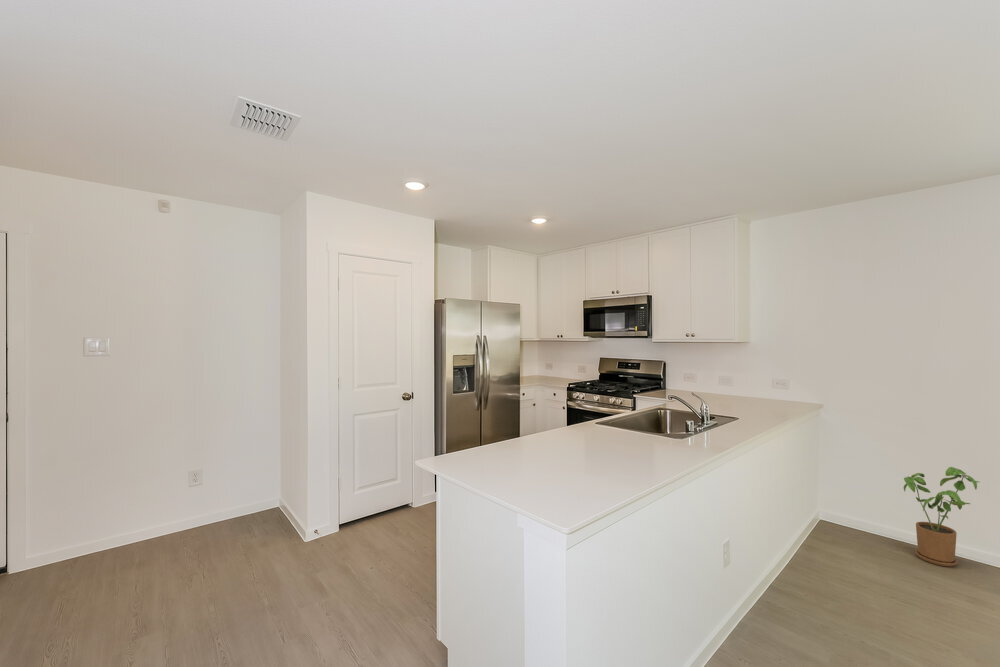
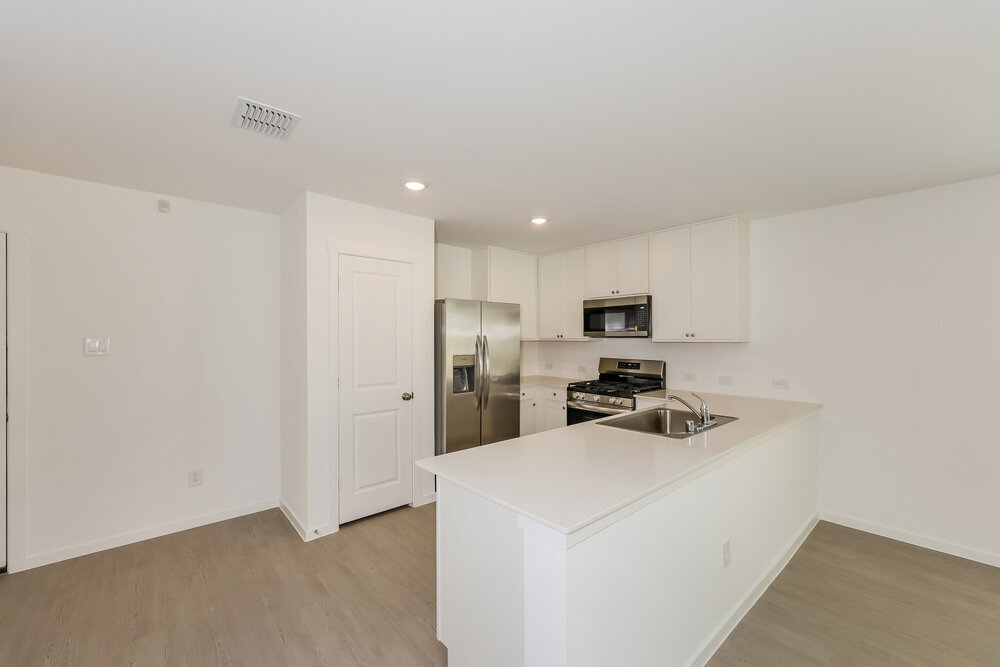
- house plant [903,466,979,568]
